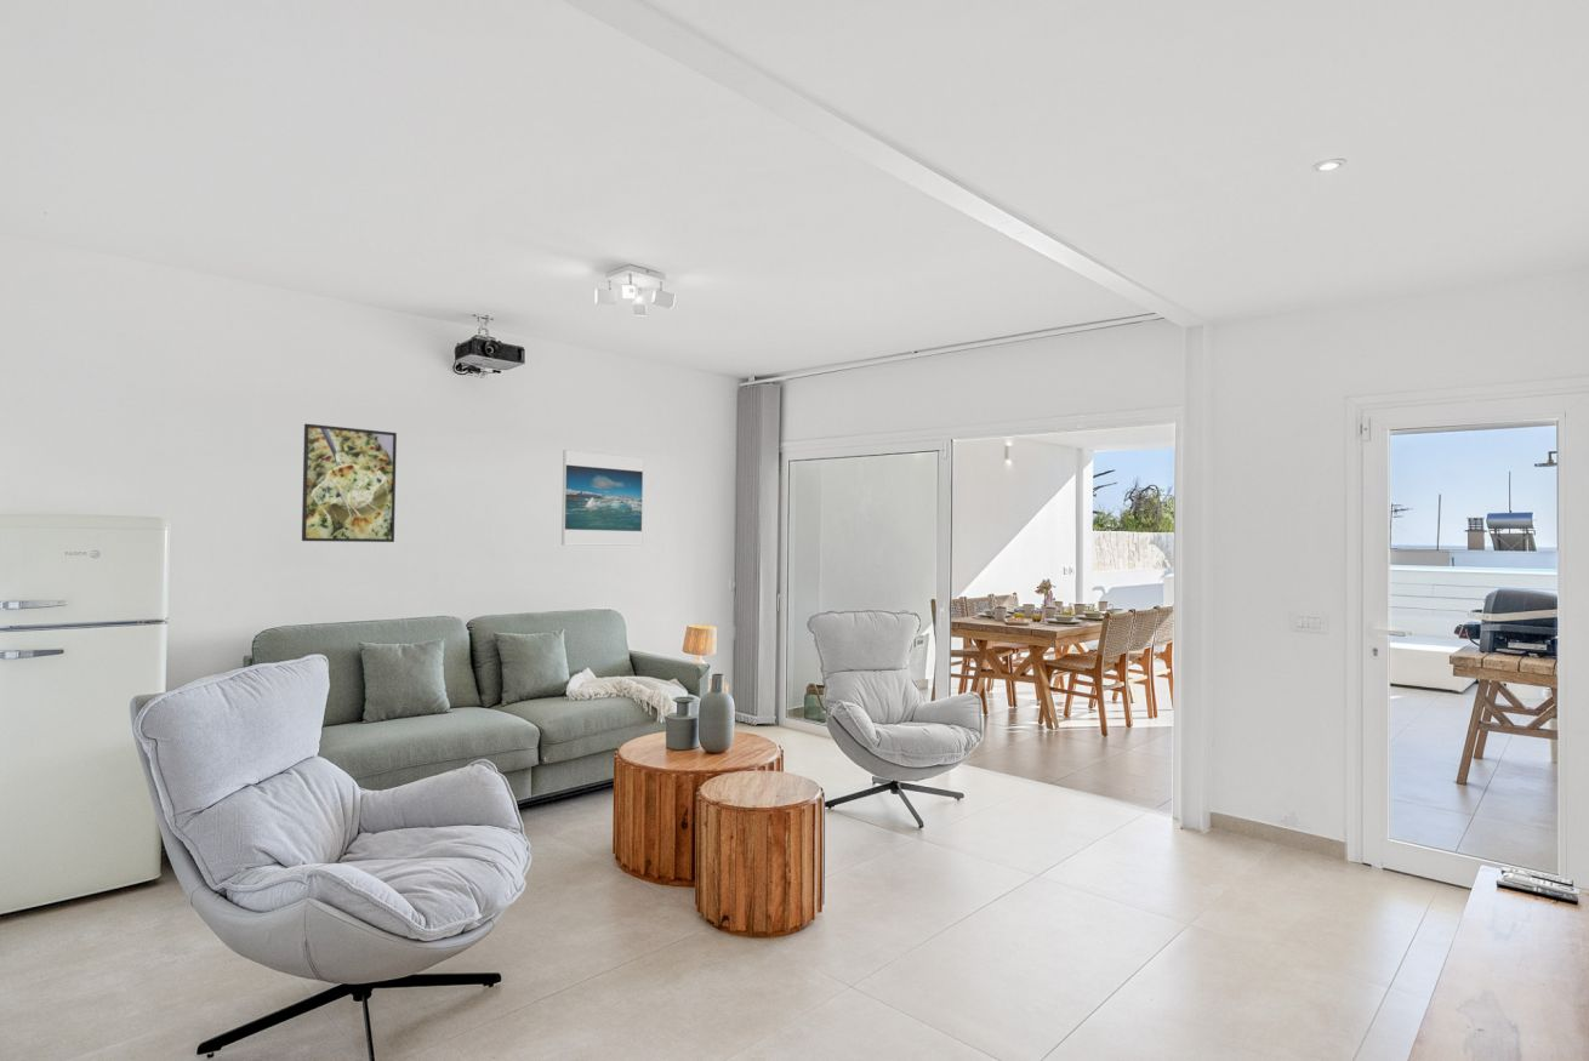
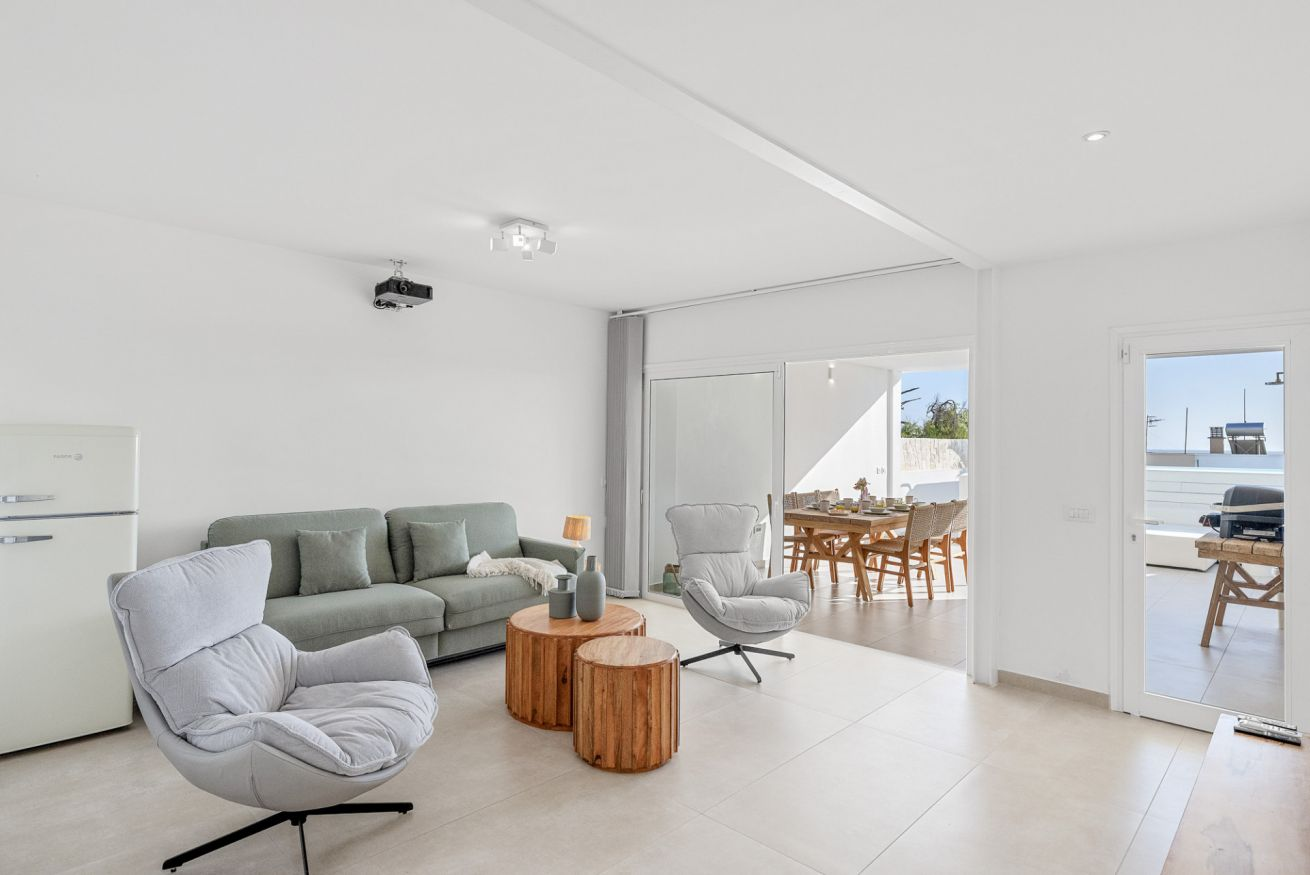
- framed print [560,449,644,547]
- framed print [301,423,398,543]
